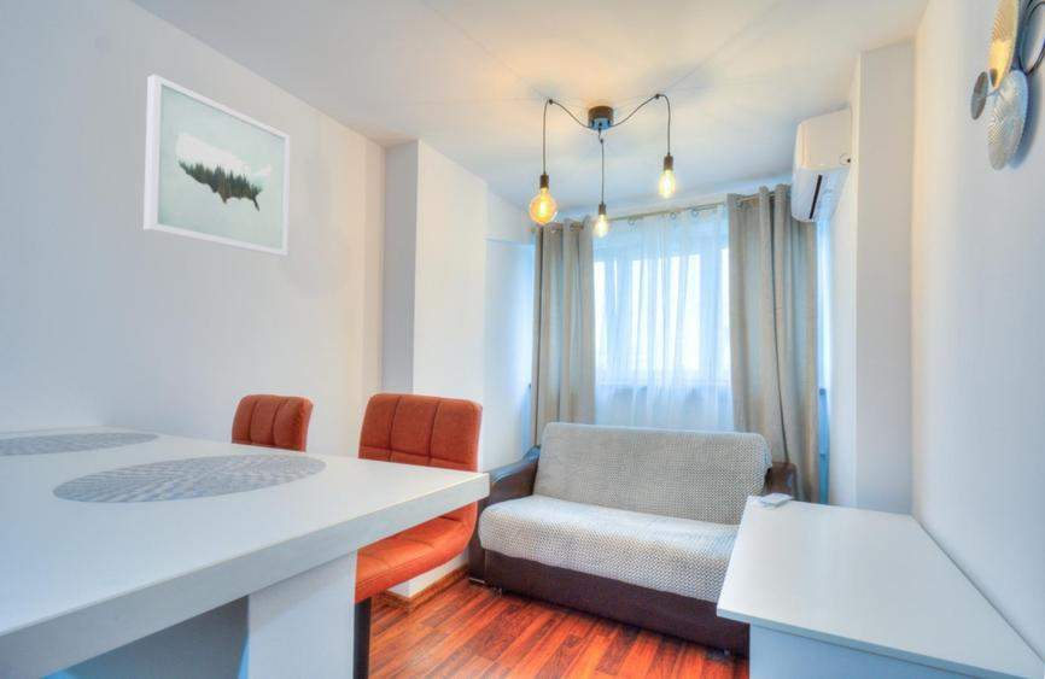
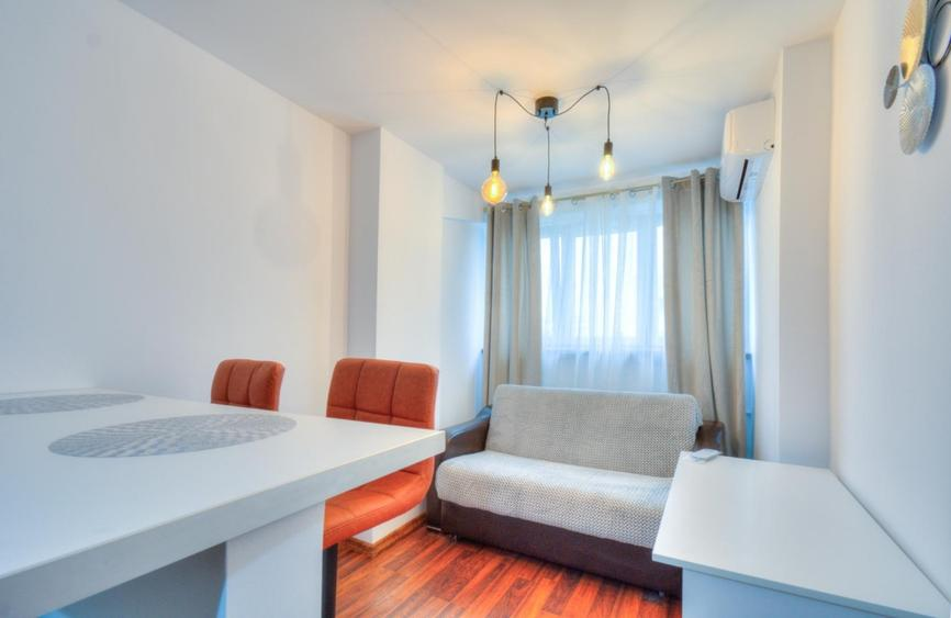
- wall art [142,74,291,258]
